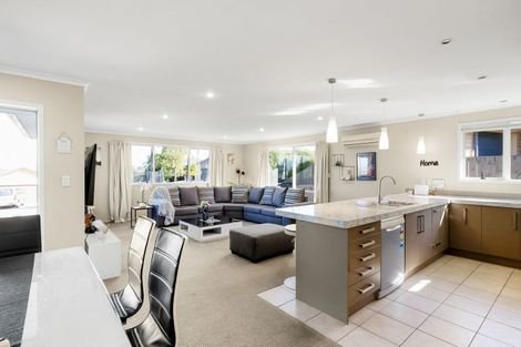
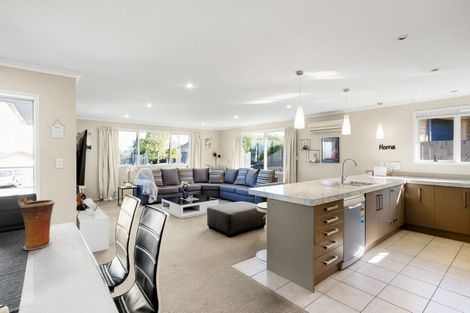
+ vase [16,196,56,251]
